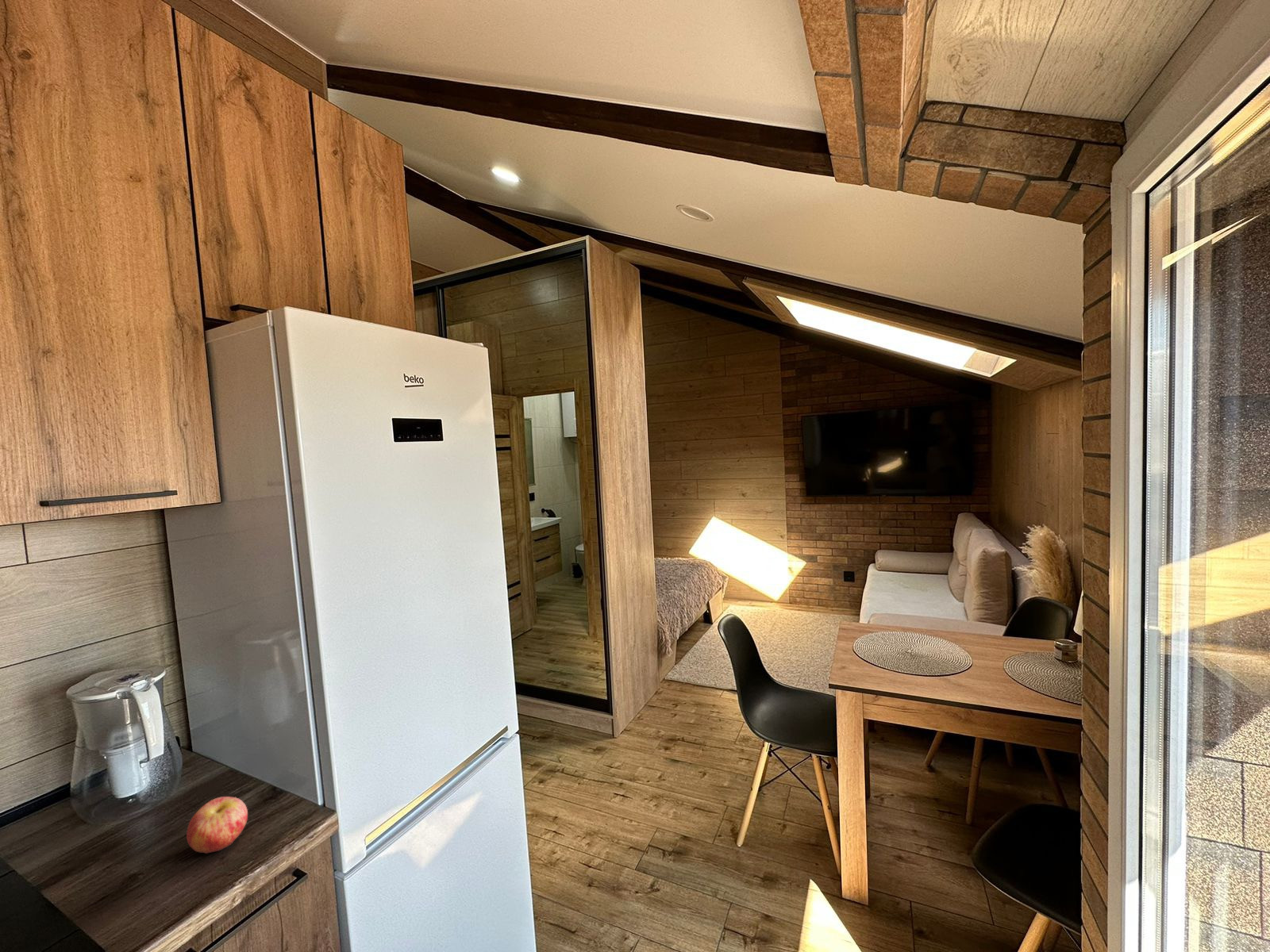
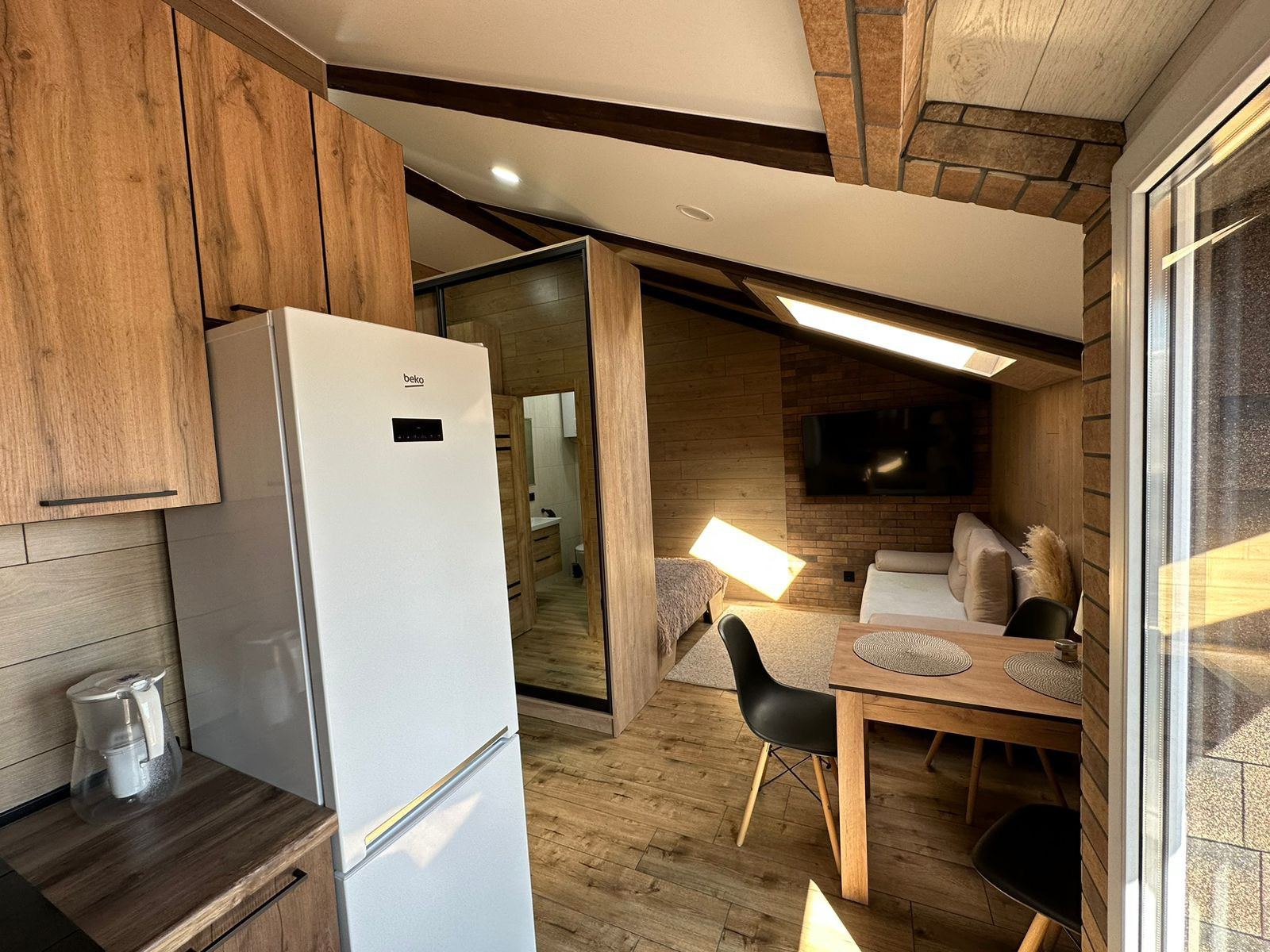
- apple [186,796,248,854]
